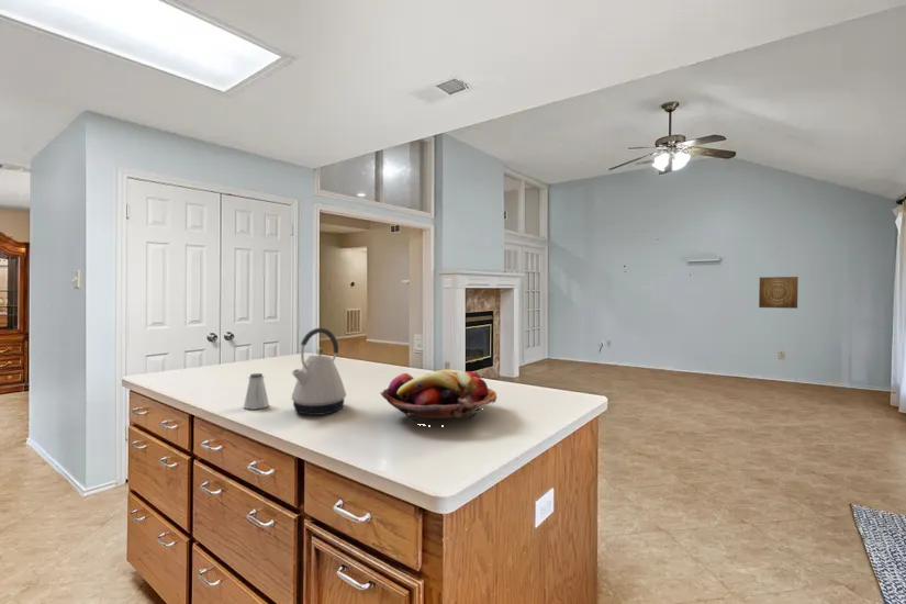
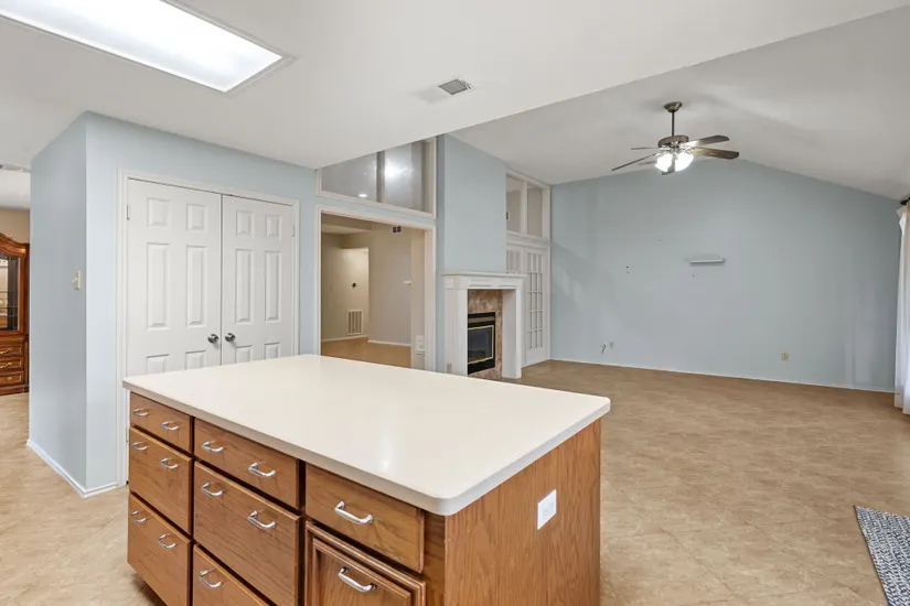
- wall art [758,276,799,310]
- kettle [291,327,347,416]
- saltshaker [243,372,270,411]
- fruit basket [380,368,497,428]
